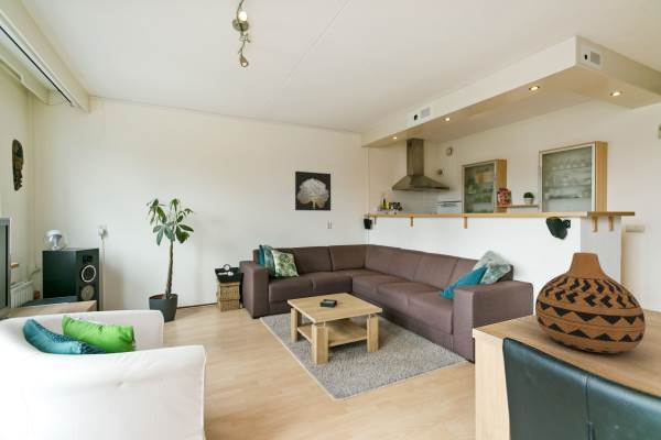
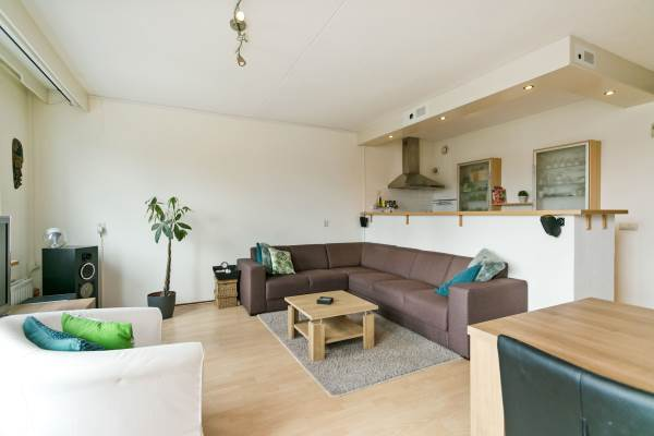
- vase [534,251,647,354]
- wall art [294,170,332,212]
